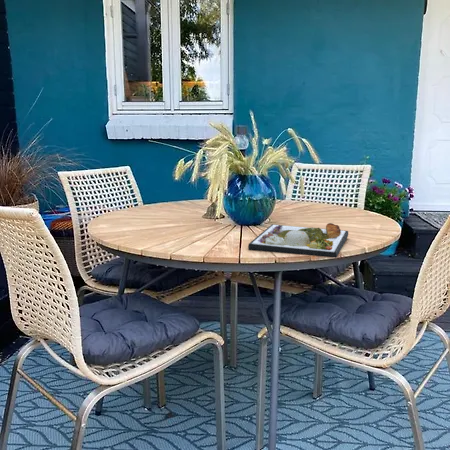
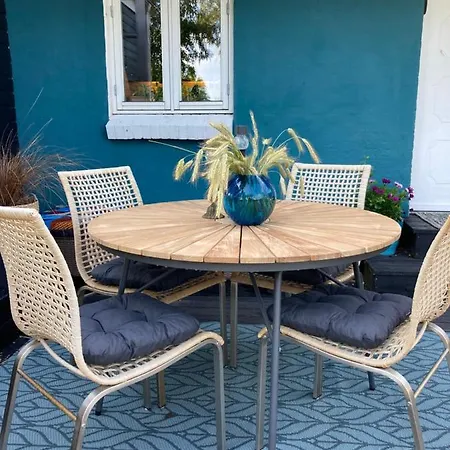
- dinner plate [247,222,349,259]
